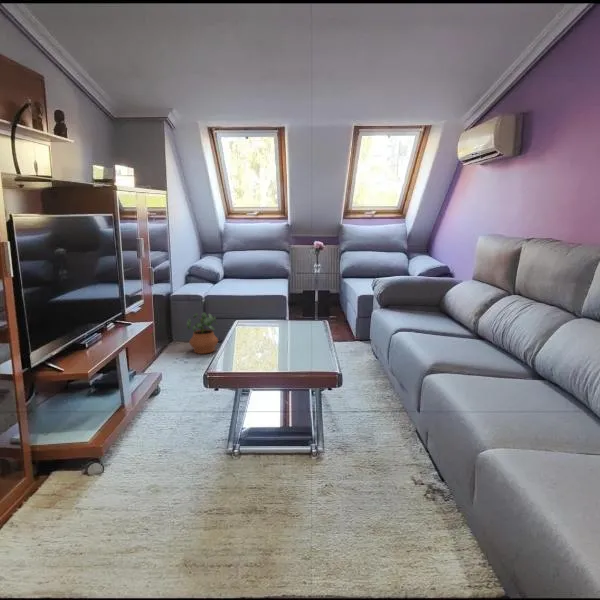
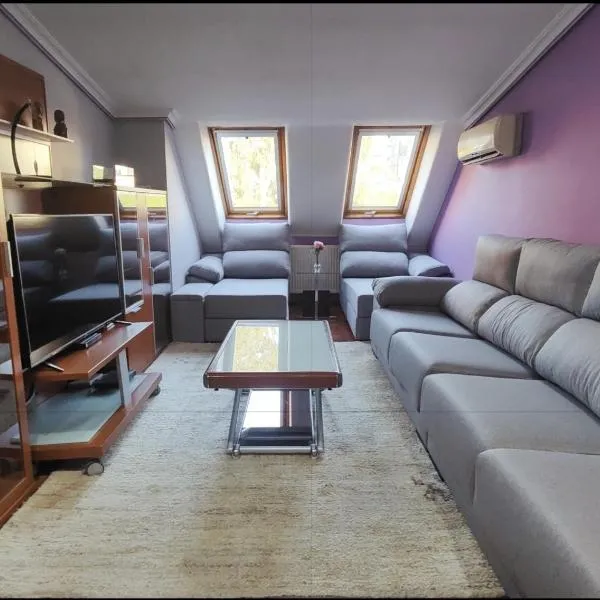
- potted plant [186,311,219,355]
